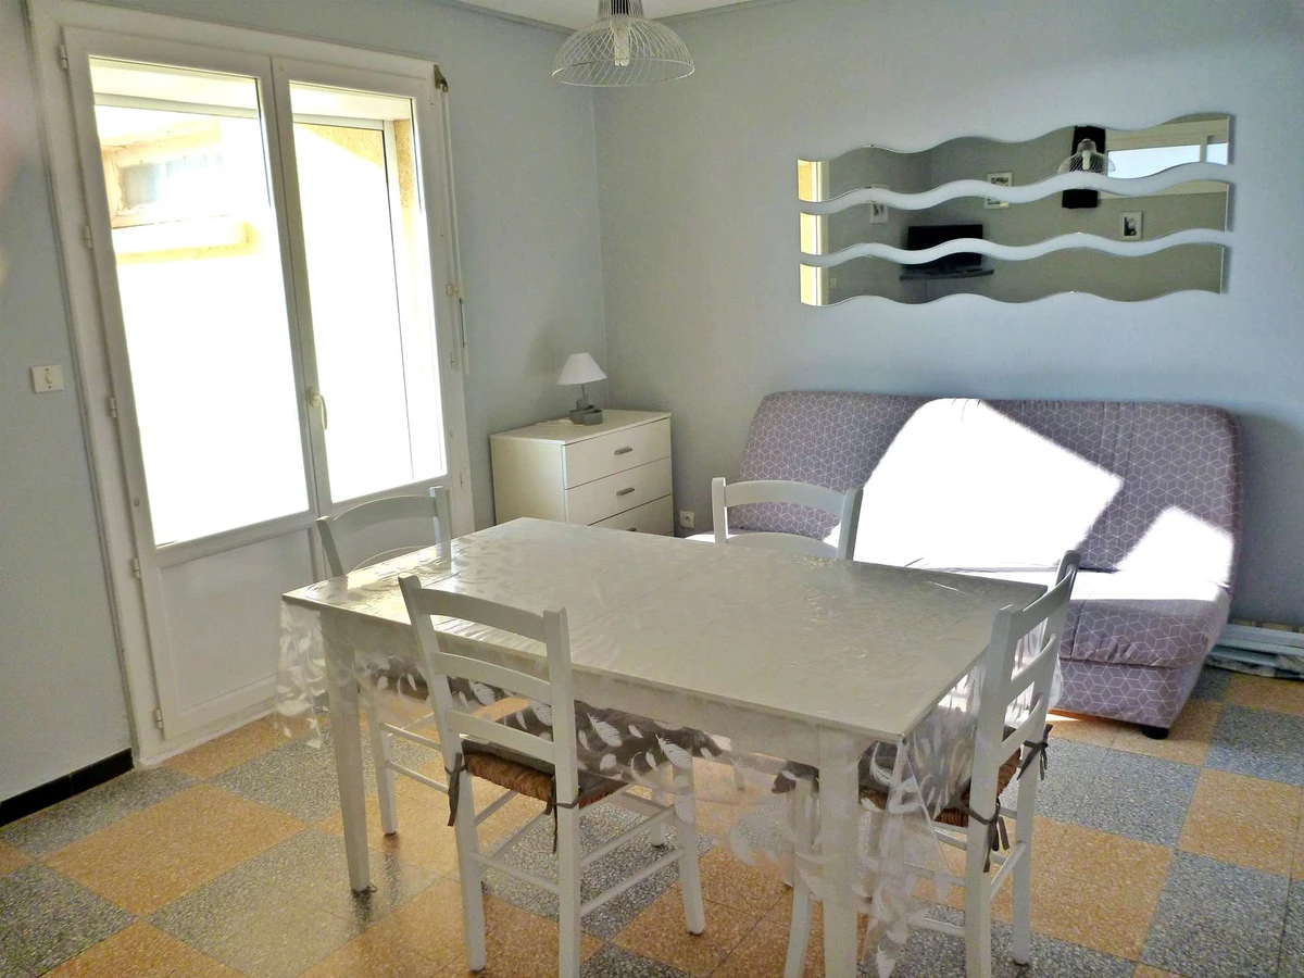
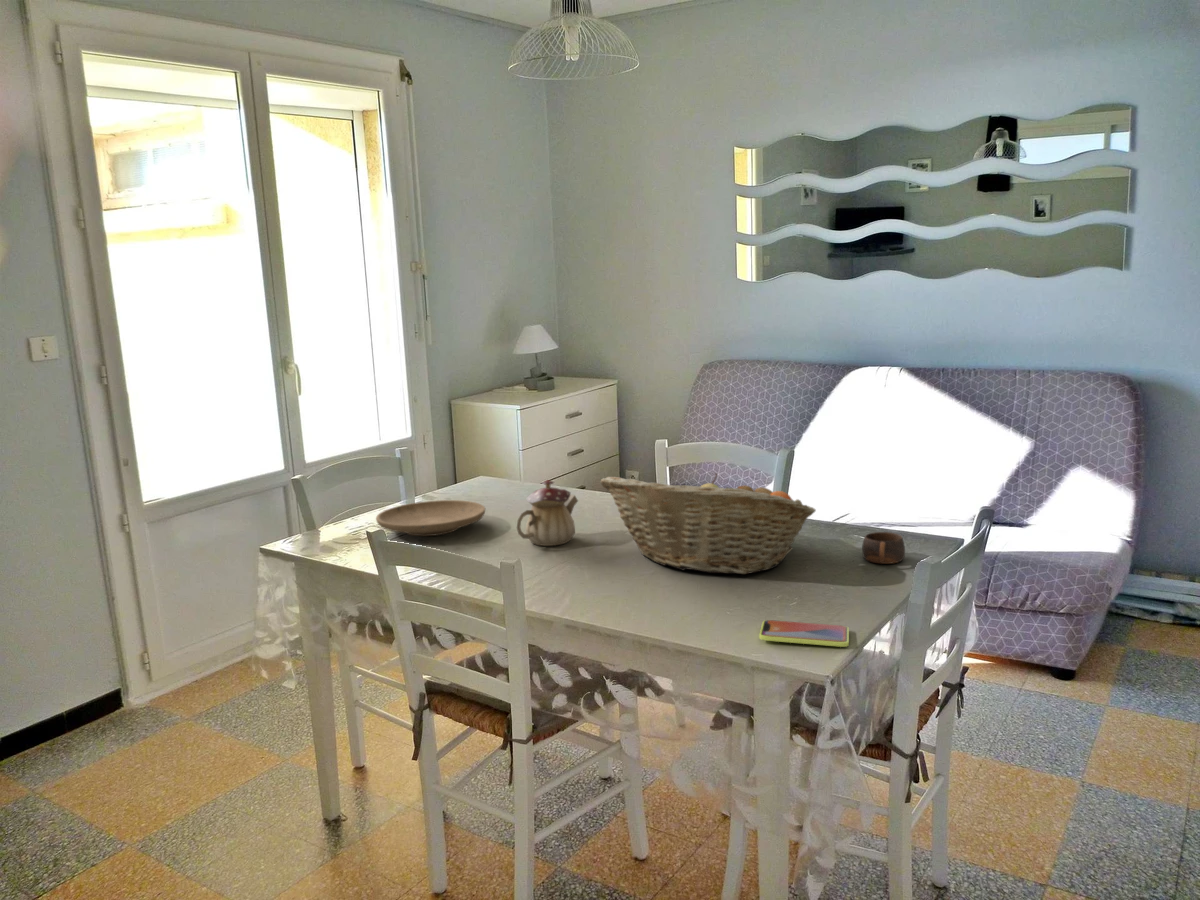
+ fruit basket [600,472,817,575]
+ smartphone [758,619,850,648]
+ cup [861,531,906,565]
+ teapot [516,479,579,547]
+ plate [375,499,486,537]
